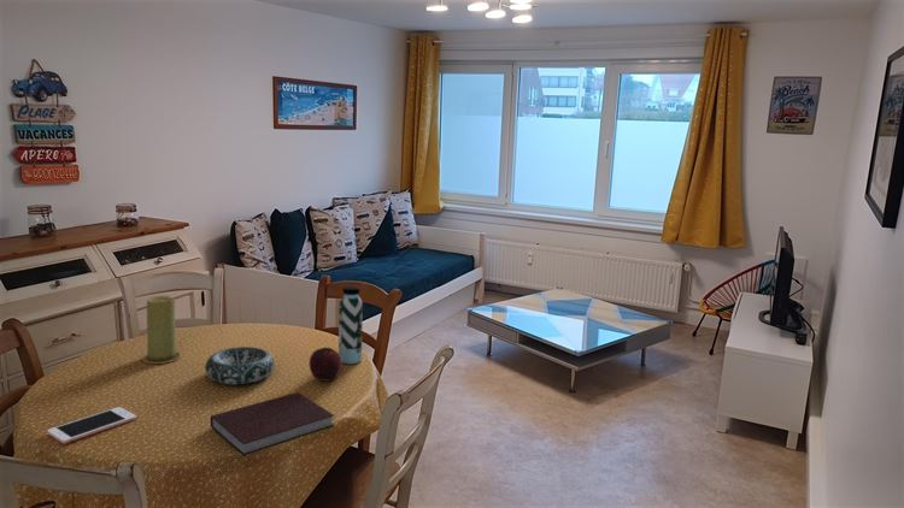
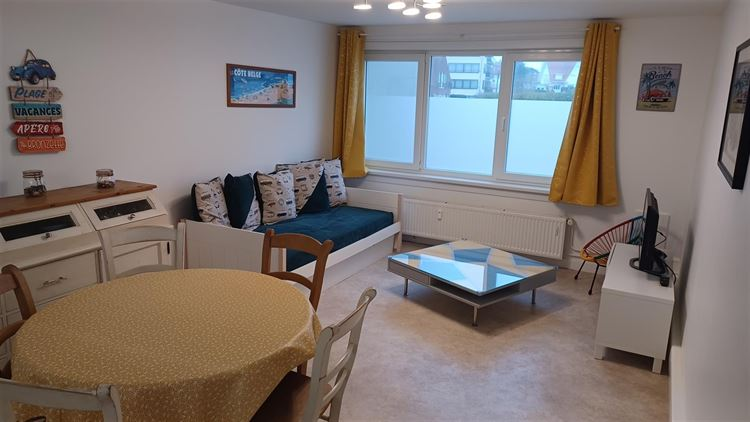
- fruit [309,347,344,382]
- water bottle [337,285,364,365]
- notebook [210,391,335,456]
- cell phone [46,406,137,445]
- decorative bowl [204,345,275,385]
- candle [141,295,182,365]
